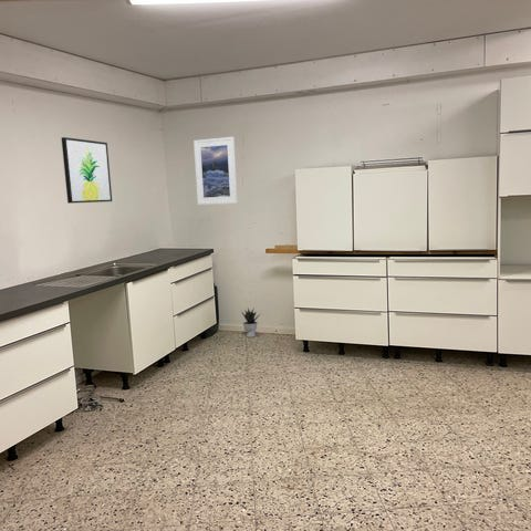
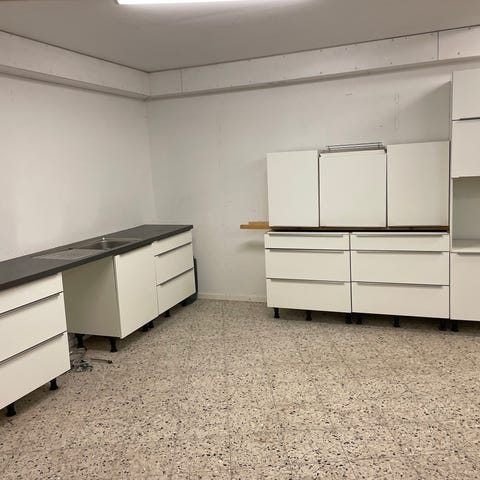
- potted plant [240,306,261,339]
- wall art [61,136,113,205]
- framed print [192,136,239,206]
